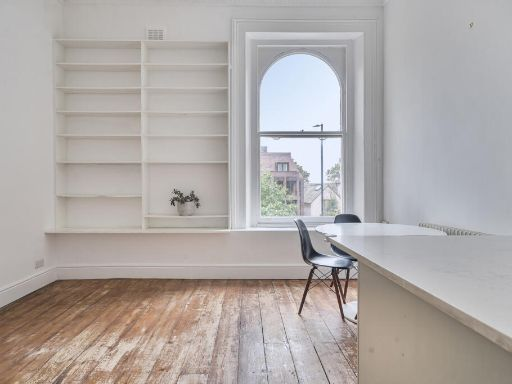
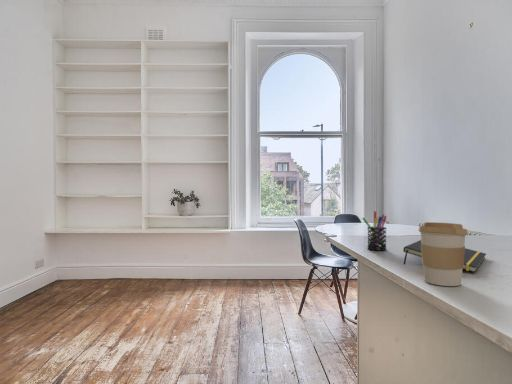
+ coffee cup [418,221,469,287]
+ pen holder [361,210,388,251]
+ notepad [402,239,487,274]
